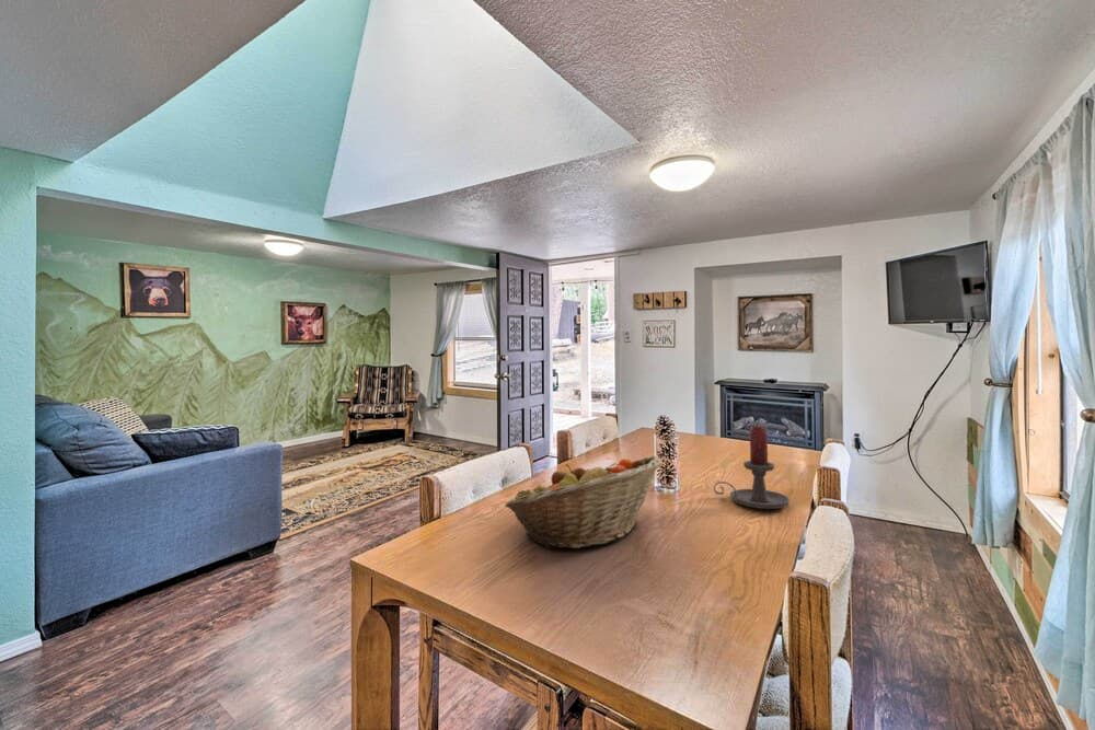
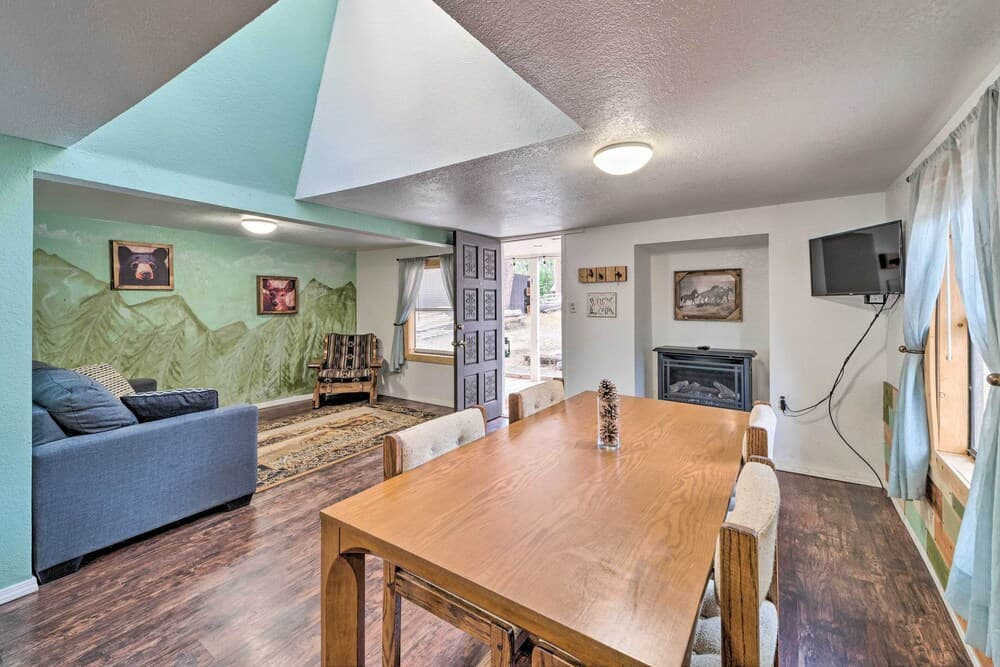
- candle holder [713,426,791,510]
- fruit basket [504,454,662,549]
